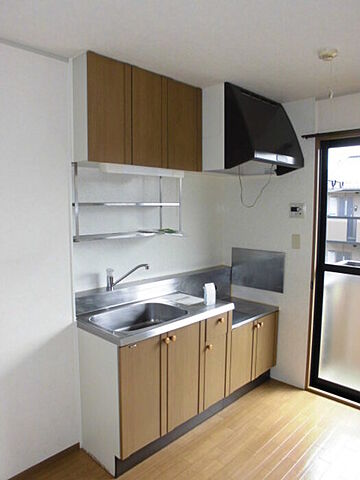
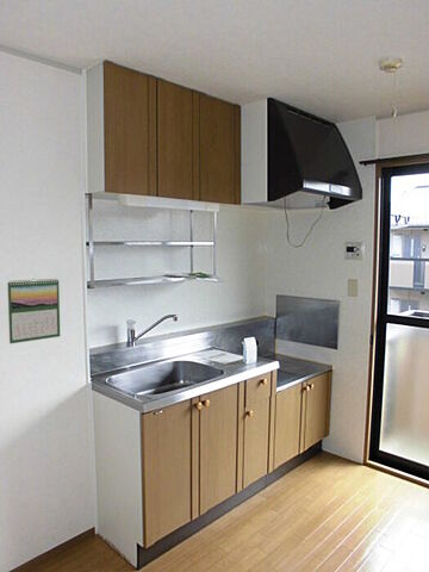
+ calendar [6,278,61,344]
